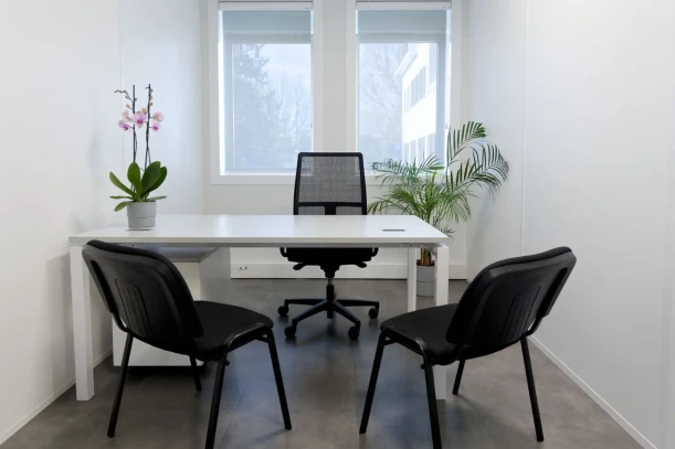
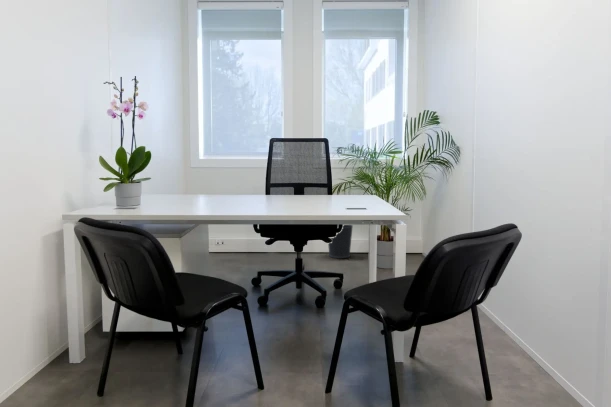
+ wastebasket [327,224,354,259]
